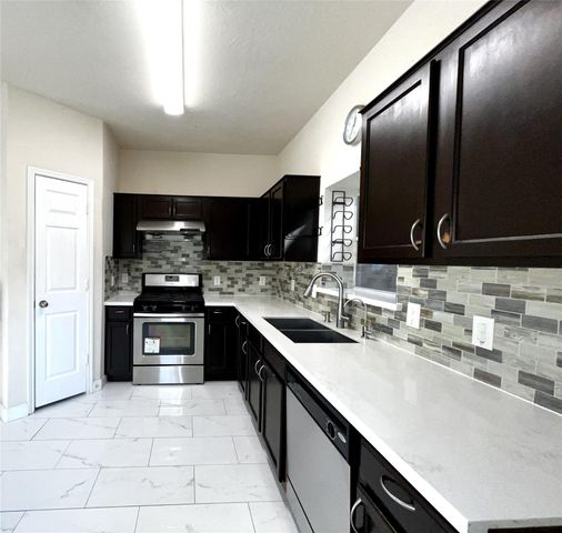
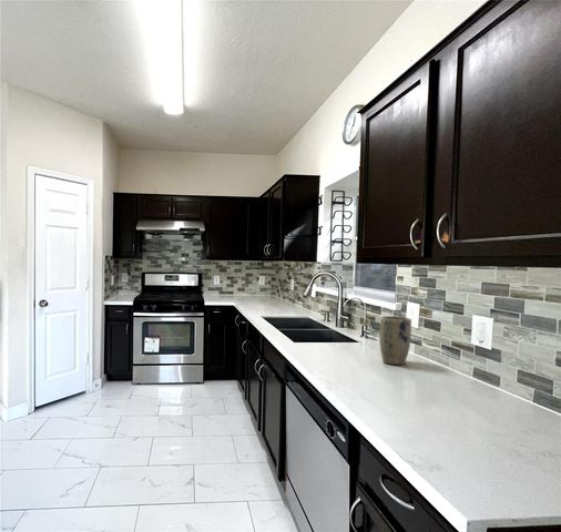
+ plant pot [378,315,412,366]
